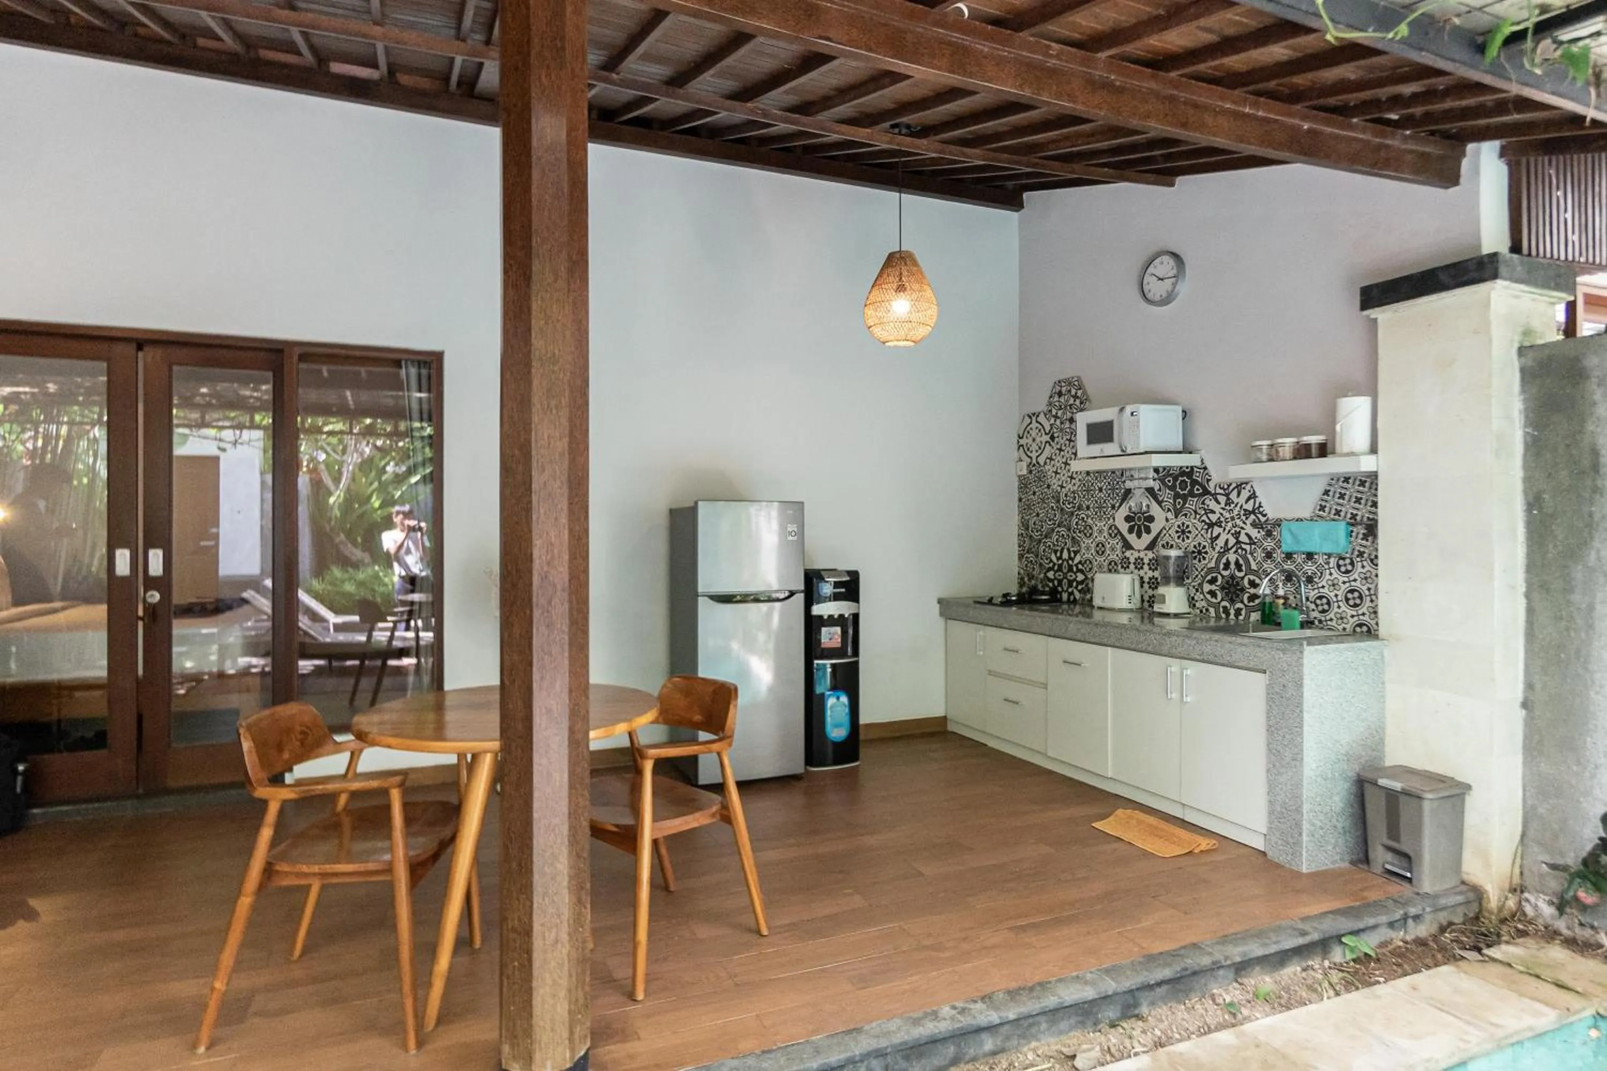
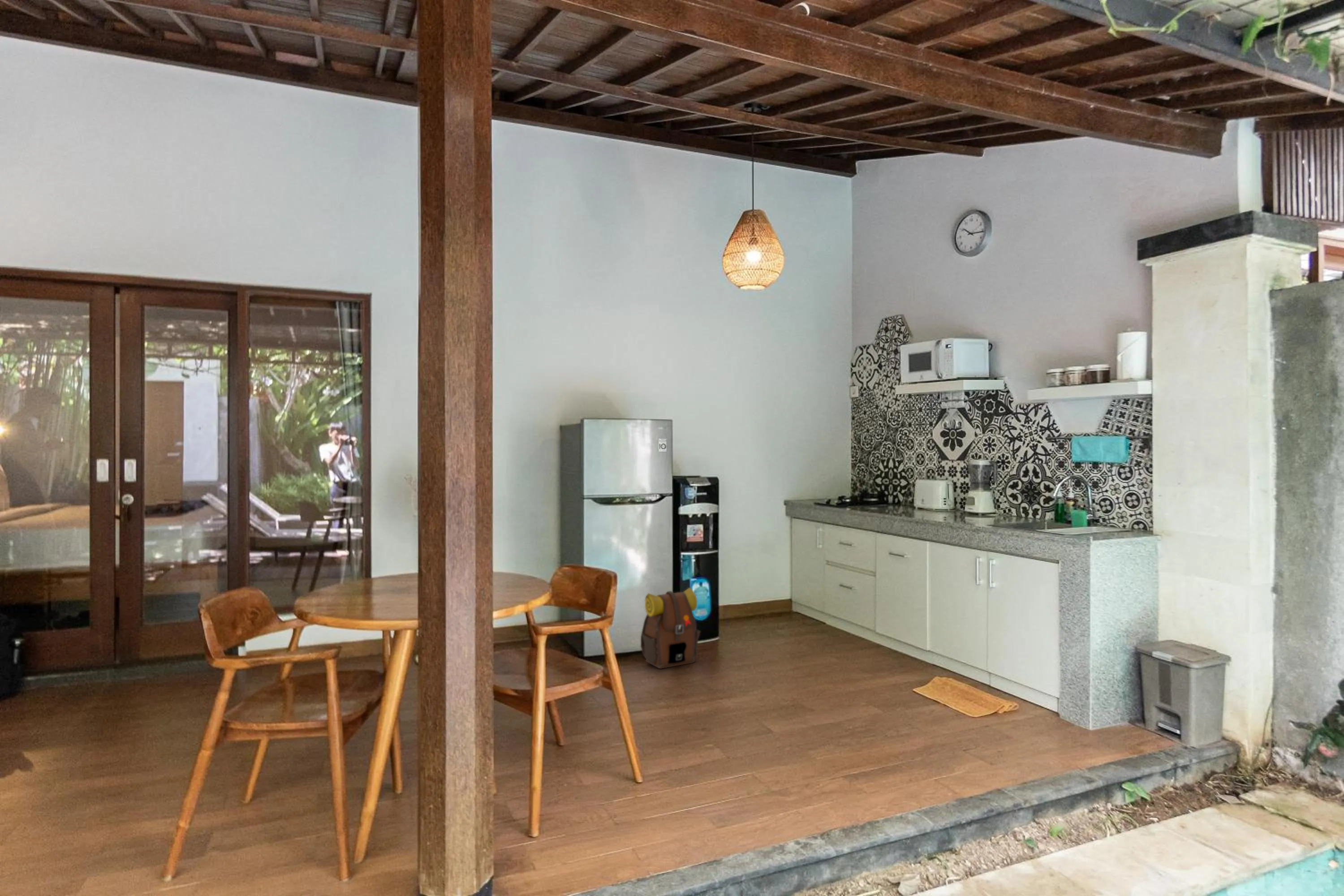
+ backpack [640,587,701,669]
